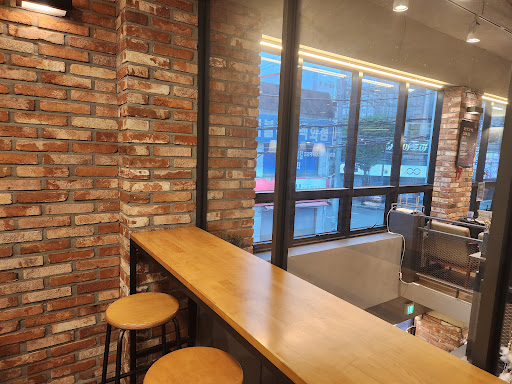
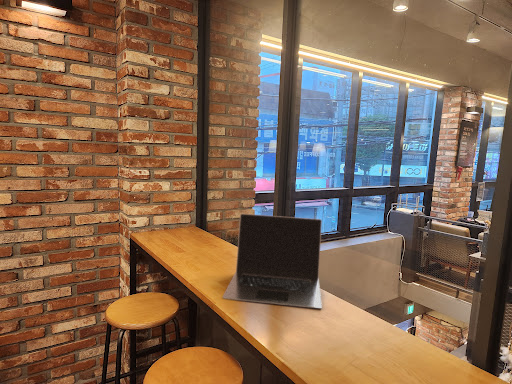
+ laptop [222,213,323,309]
